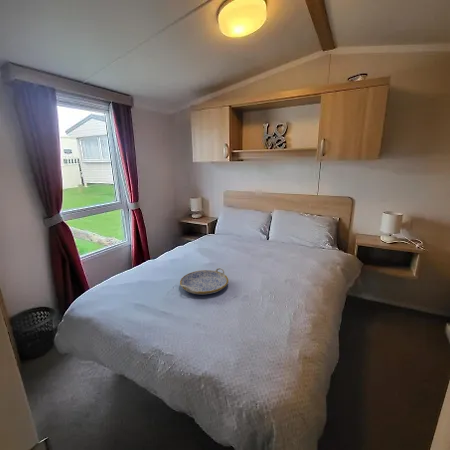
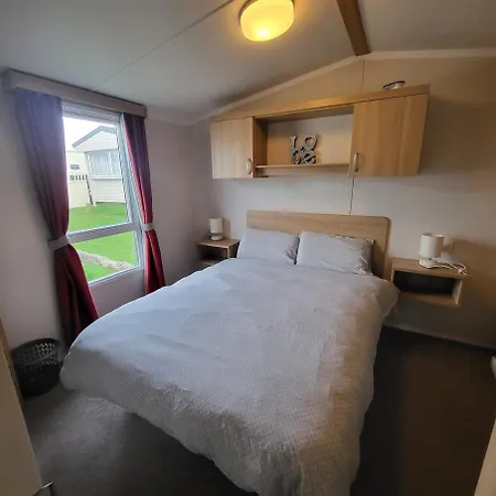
- serving tray [179,267,229,296]
